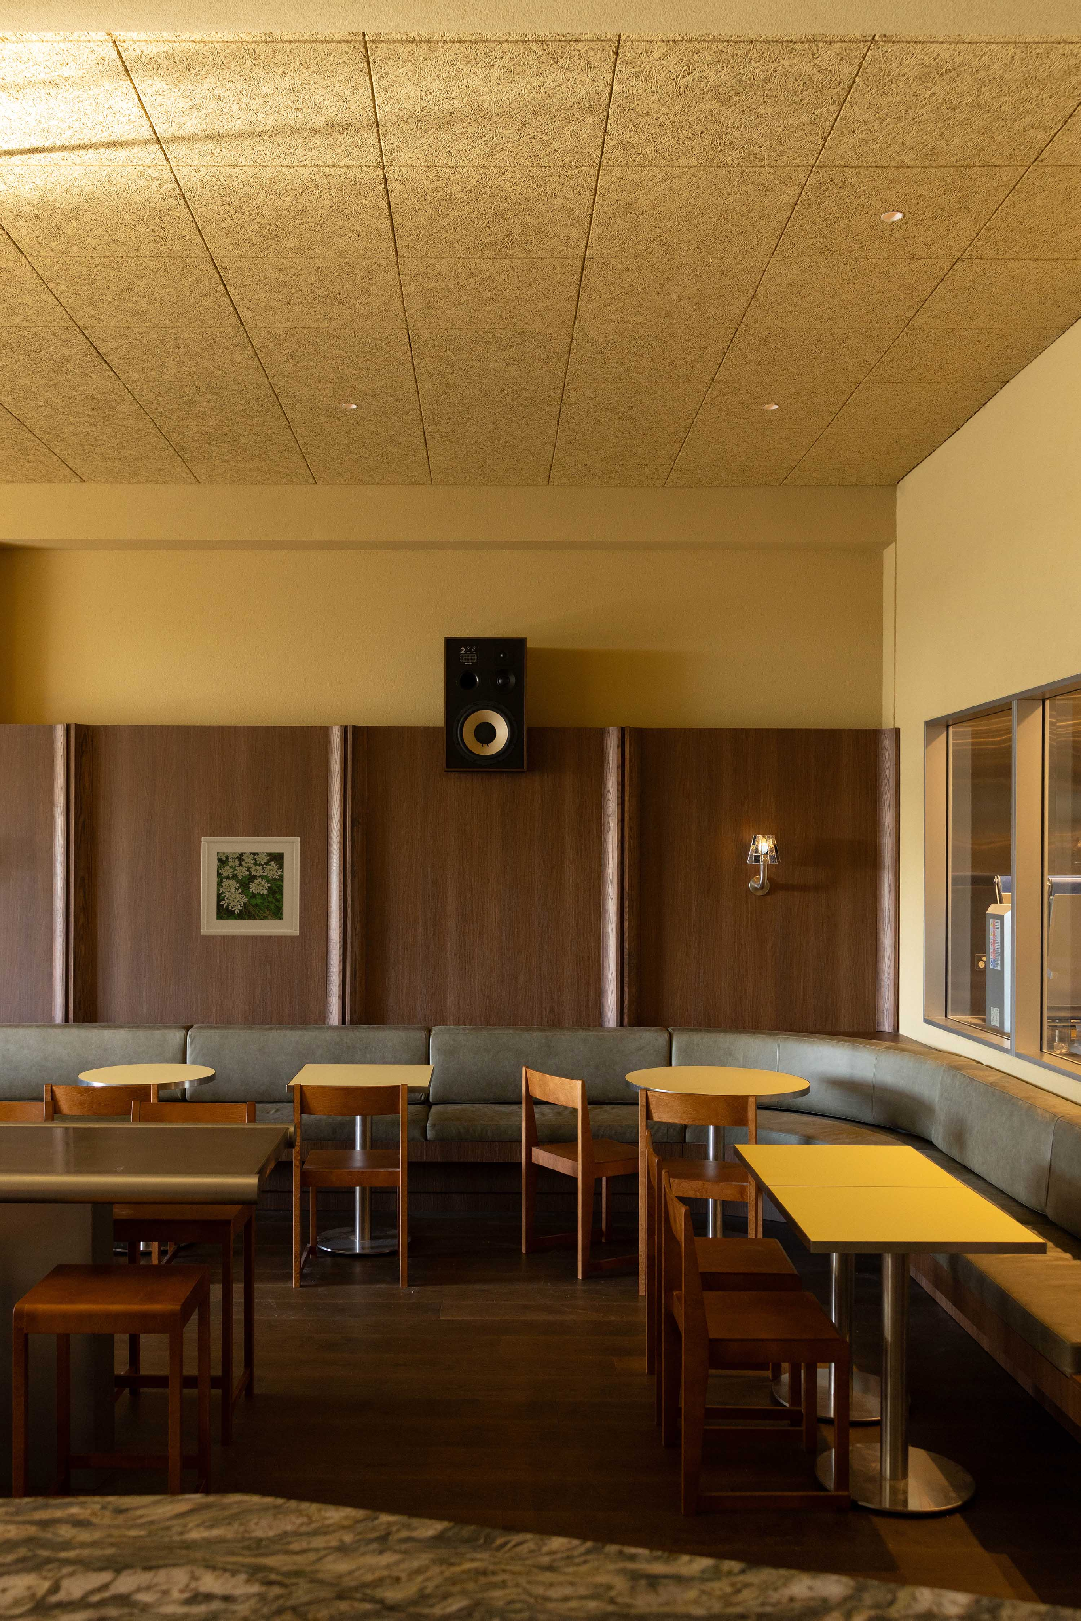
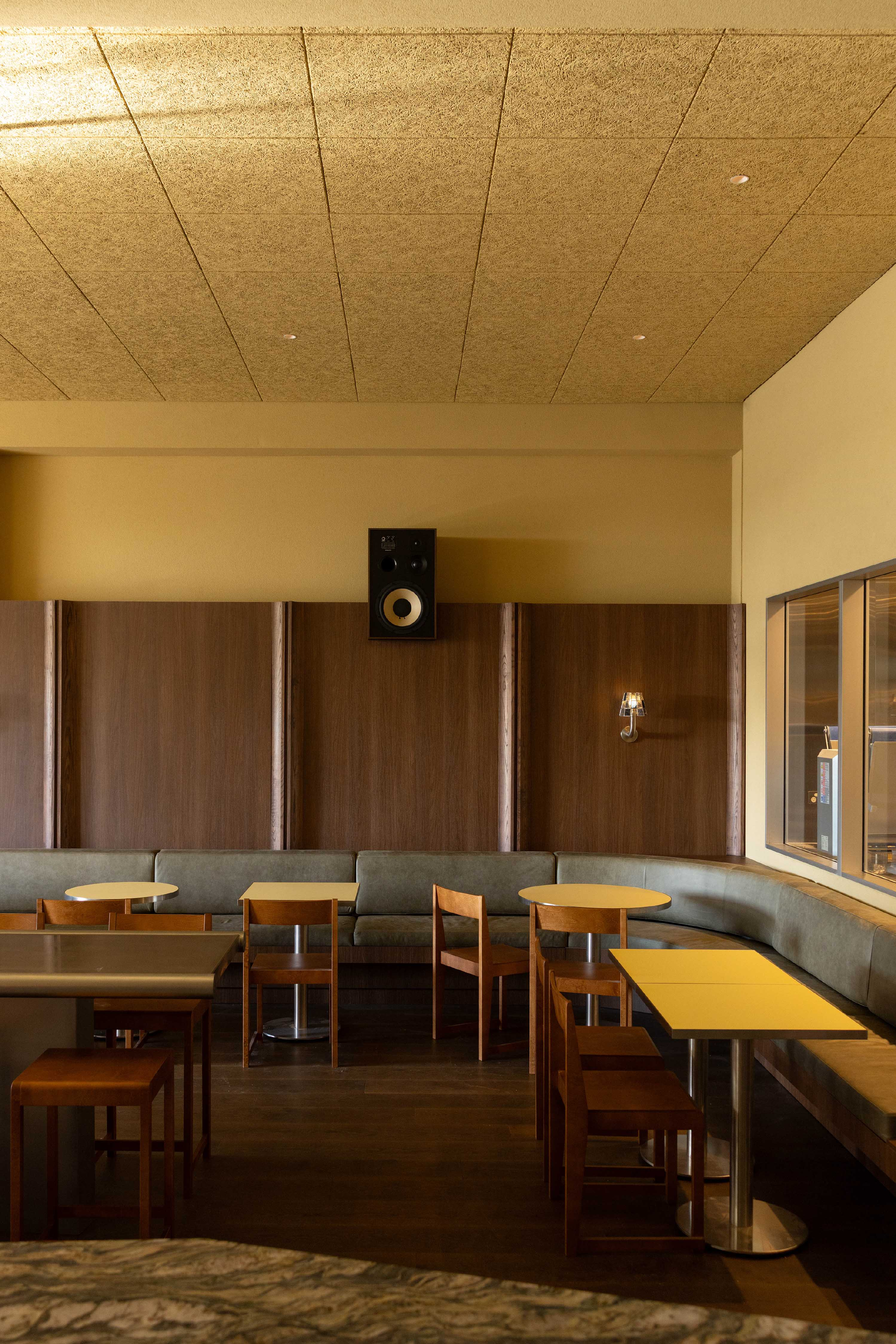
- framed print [200,837,300,936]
